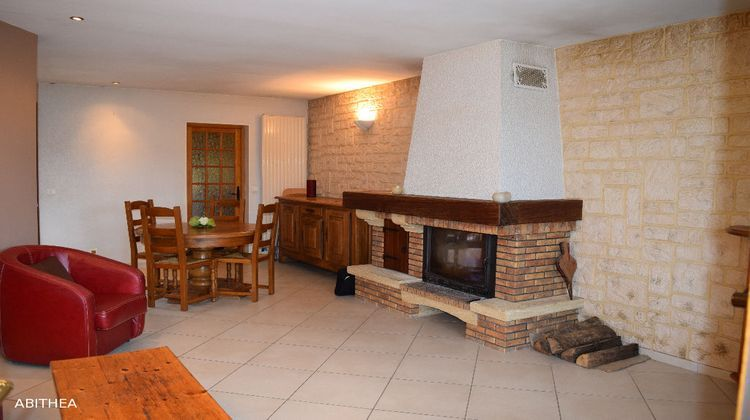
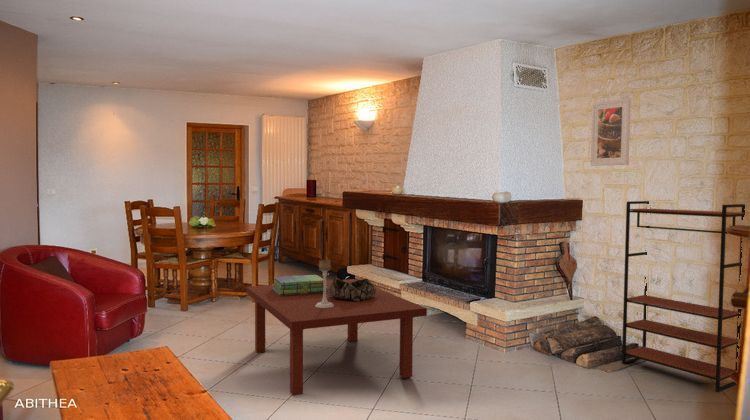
+ bookshelf [621,200,746,393]
+ stack of books [271,274,327,296]
+ coffee table [245,278,428,397]
+ decorative bowl [329,277,376,302]
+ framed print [589,97,632,167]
+ candle holder [315,259,334,308]
